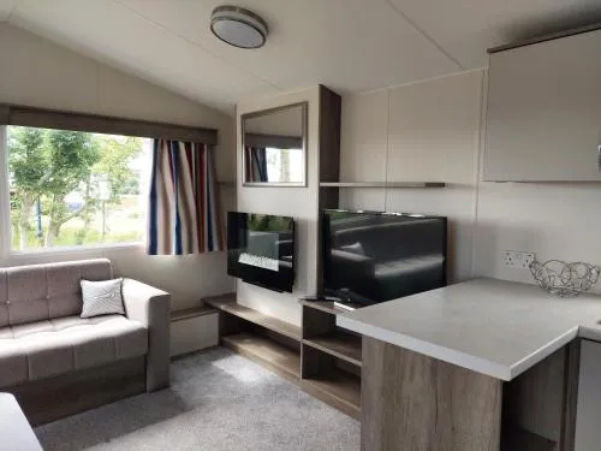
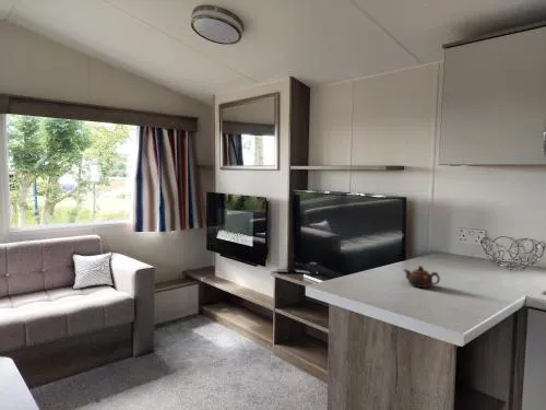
+ teapot [403,265,441,289]
